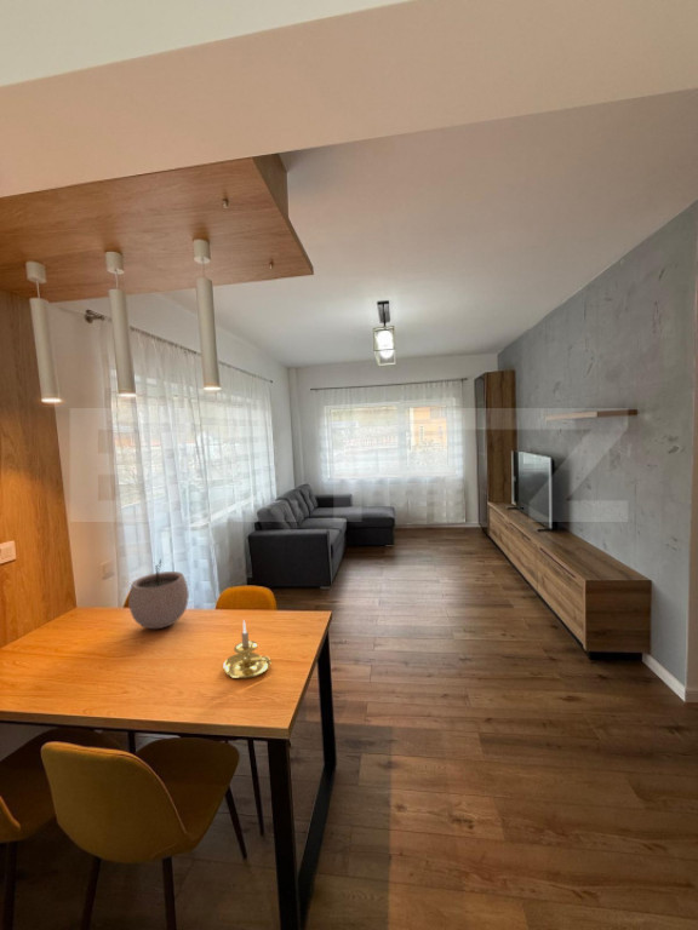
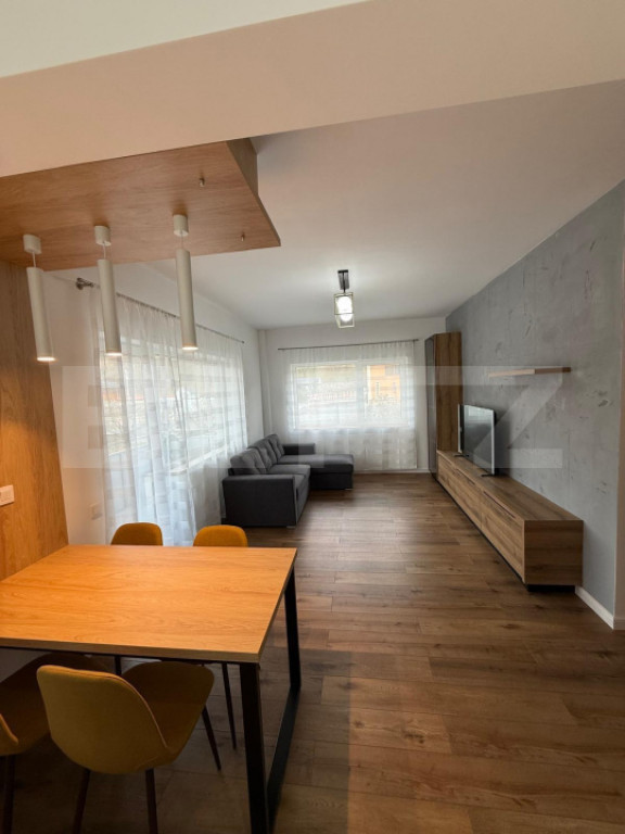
- plant pot [127,557,190,630]
- candle holder [222,619,273,679]
